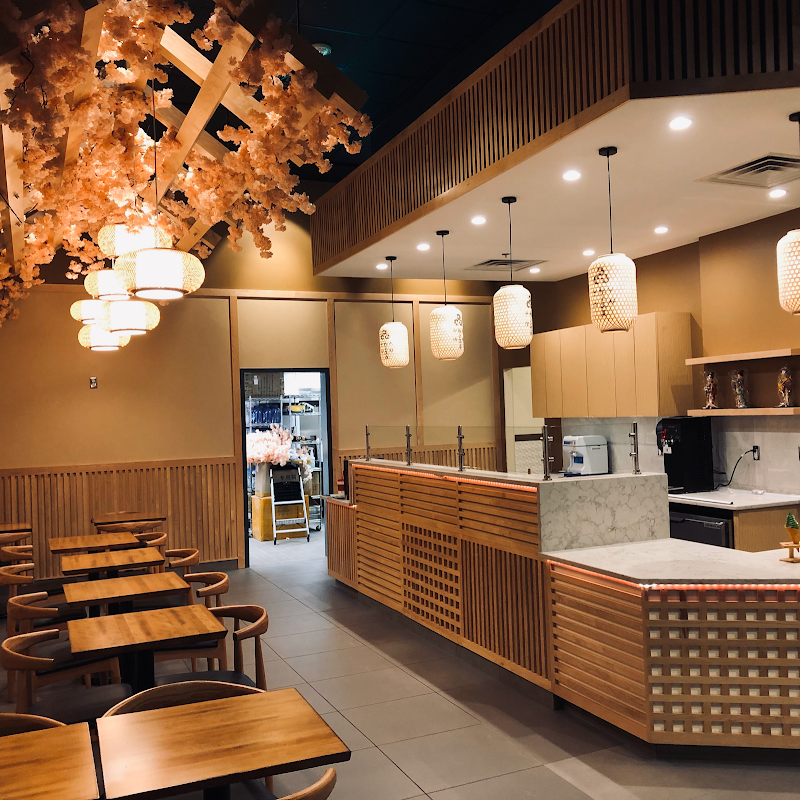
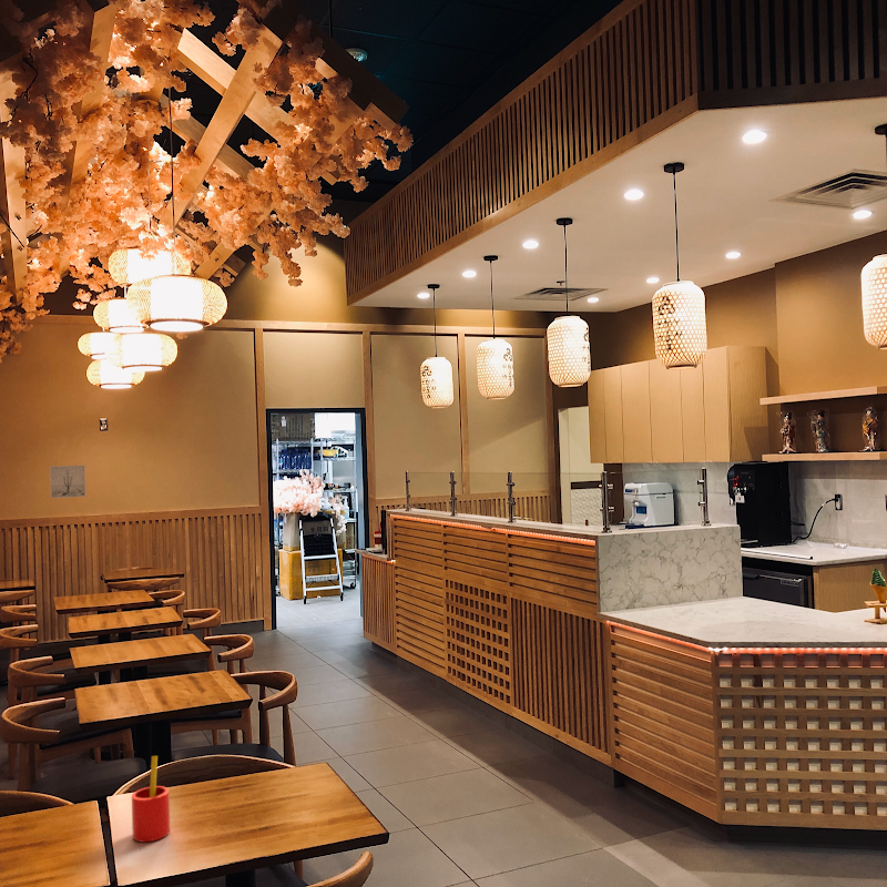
+ wall art [49,465,86,499]
+ straw [131,755,171,844]
